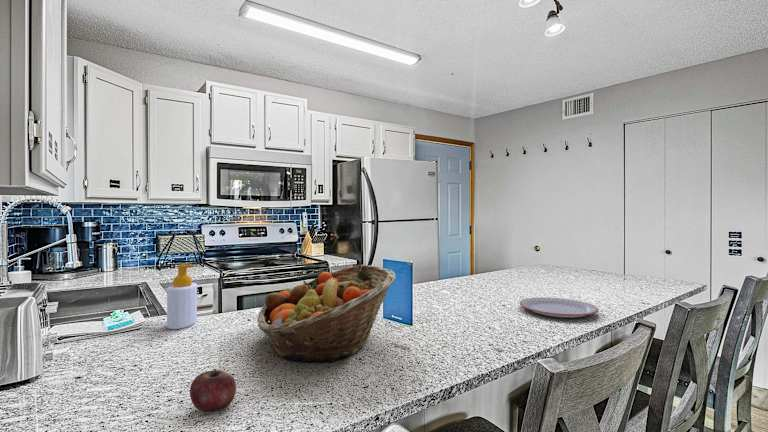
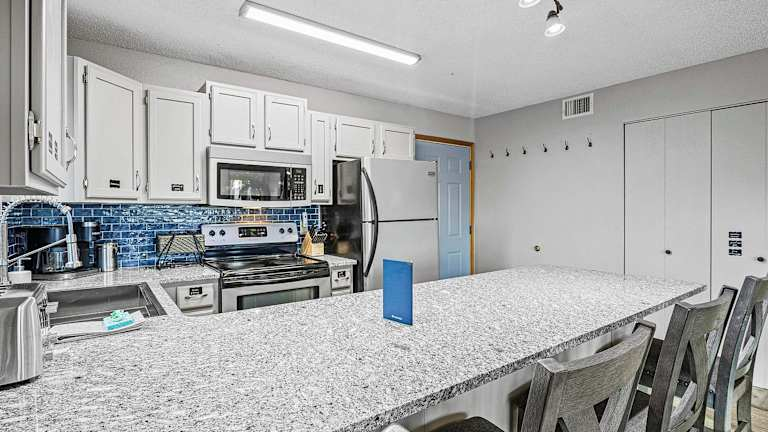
- soap bottle [166,263,198,330]
- fruit basket [256,264,396,363]
- apple [189,368,237,413]
- plate [519,297,599,319]
